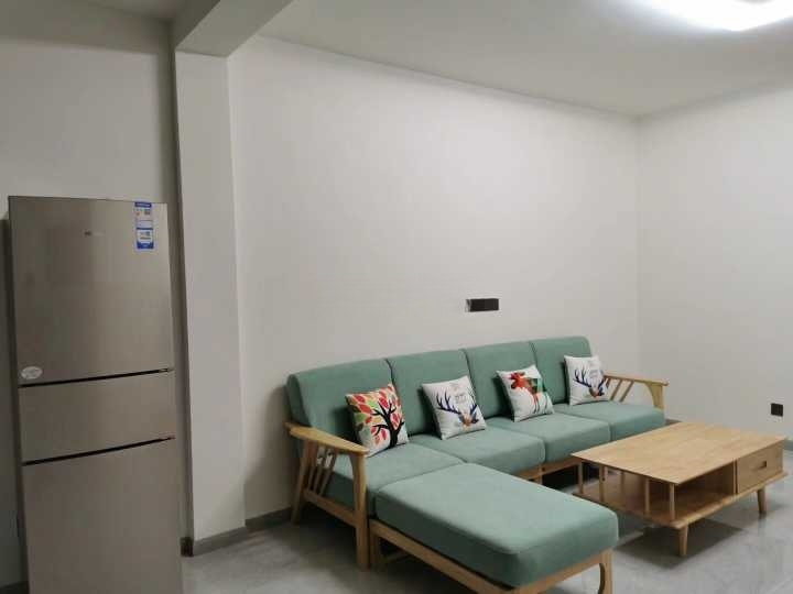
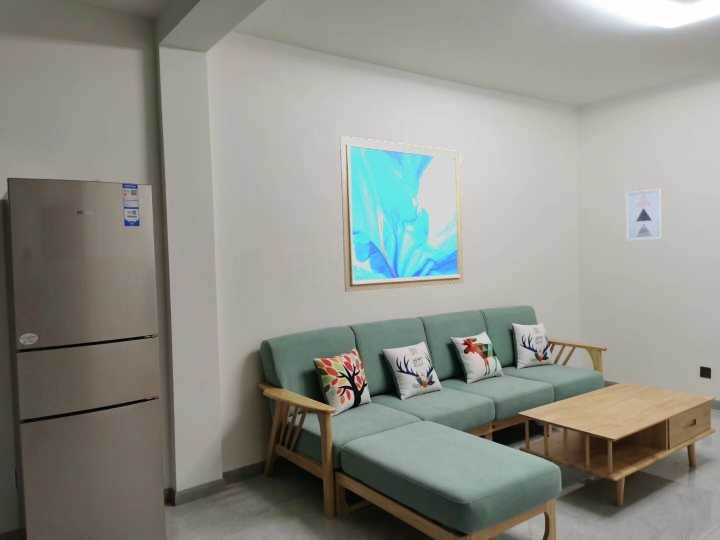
+ wall art [625,188,663,241]
+ wall art [339,135,465,293]
